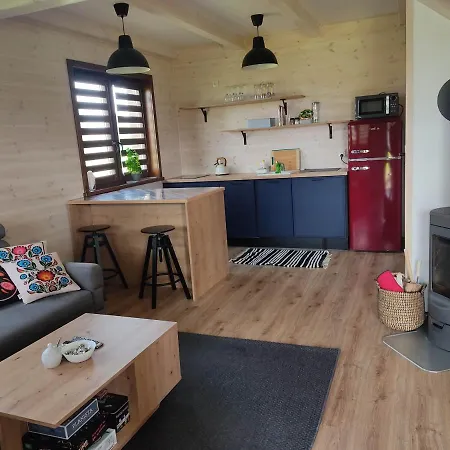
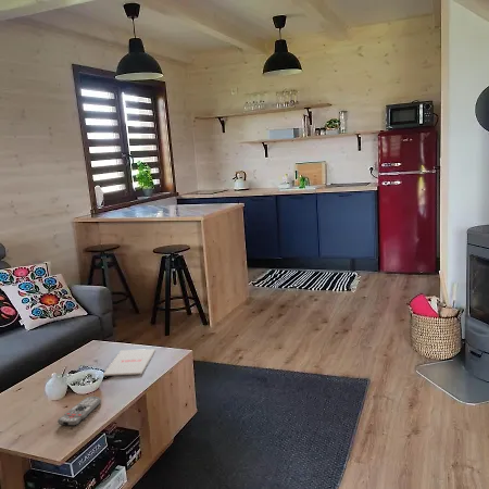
+ remote control [57,396,102,427]
+ magazine [102,348,156,377]
